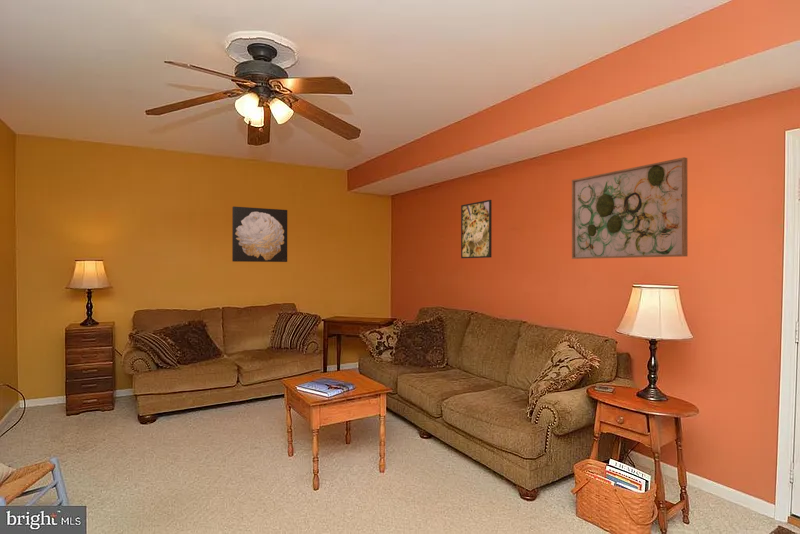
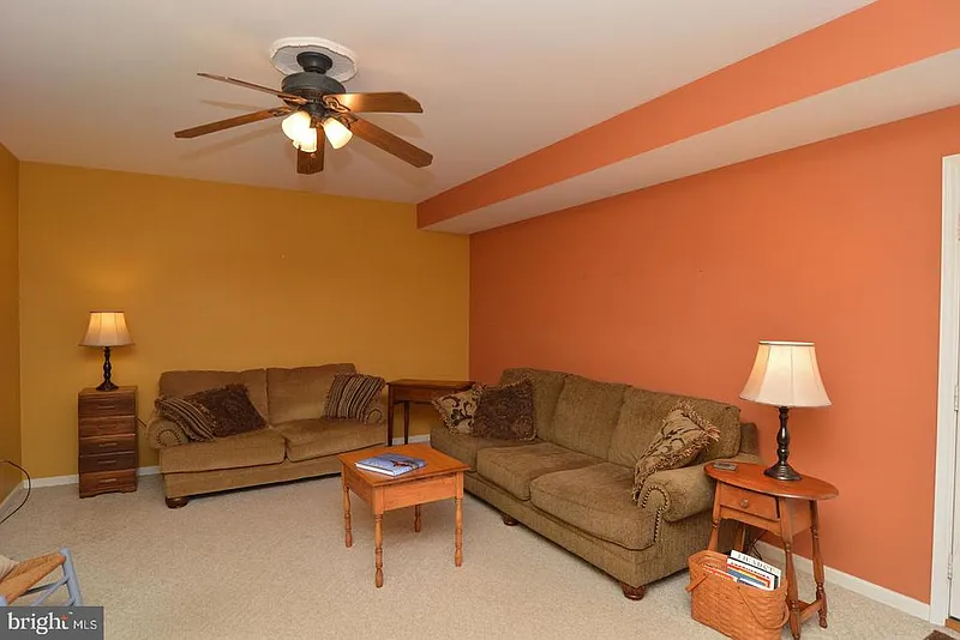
- wall art [571,156,688,260]
- wall art [231,206,288,263]
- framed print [460,199,493,259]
